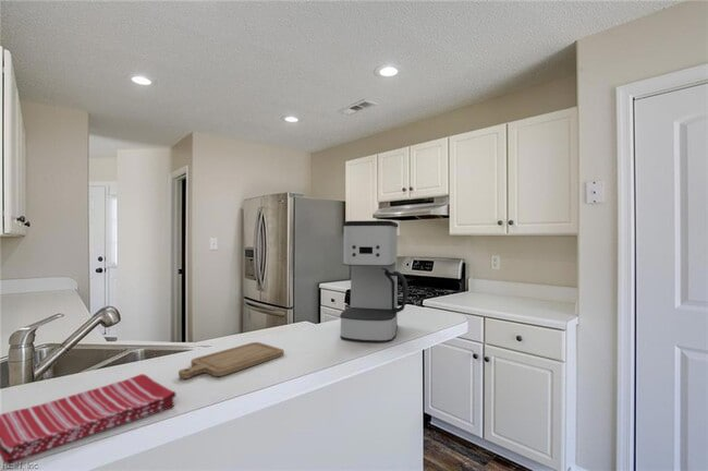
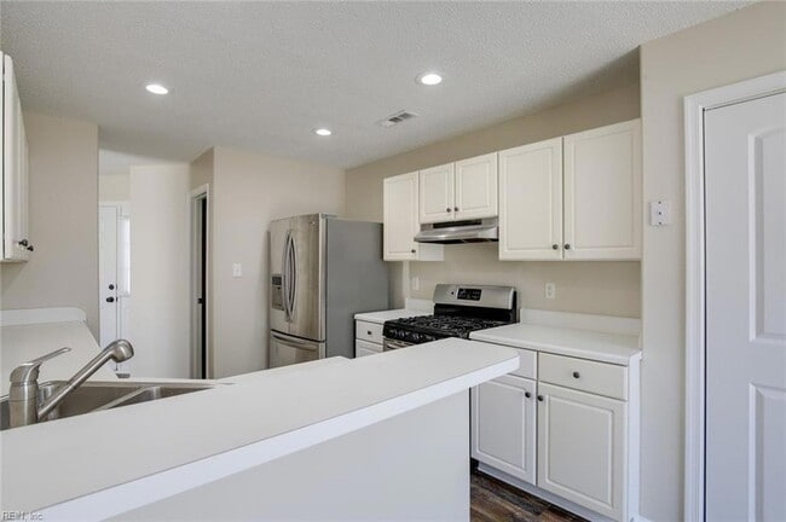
- chopping board [178,341,284,379]
- dish towel [0,373,178,466]
- coffee maker [339,220,408,343]
